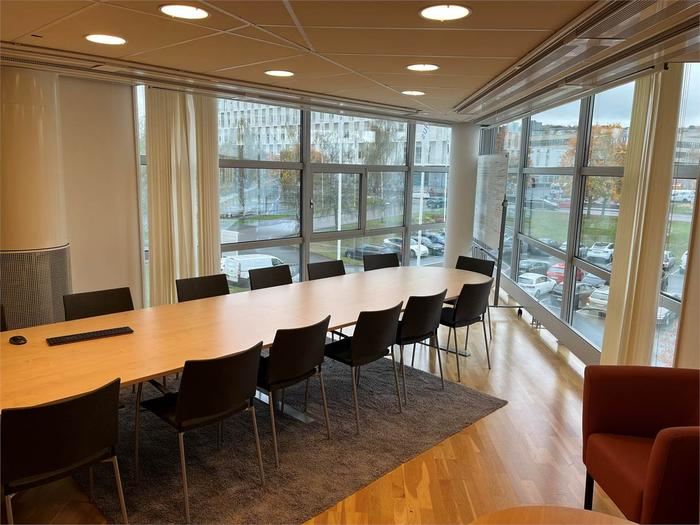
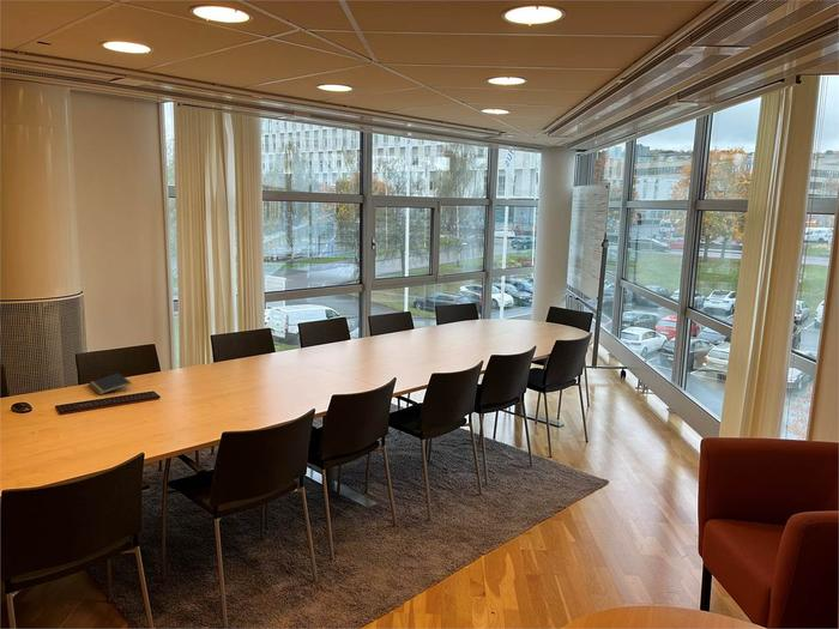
+ notepad [87,371,132,395]
